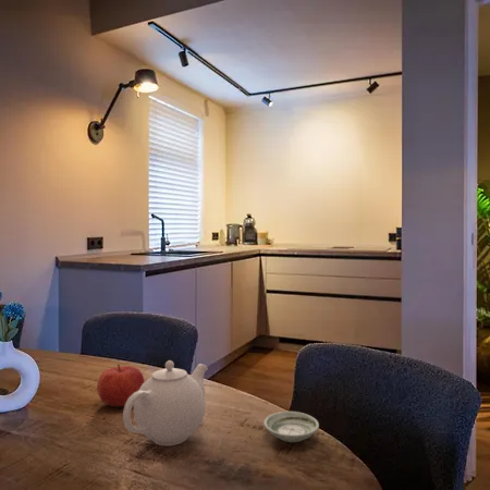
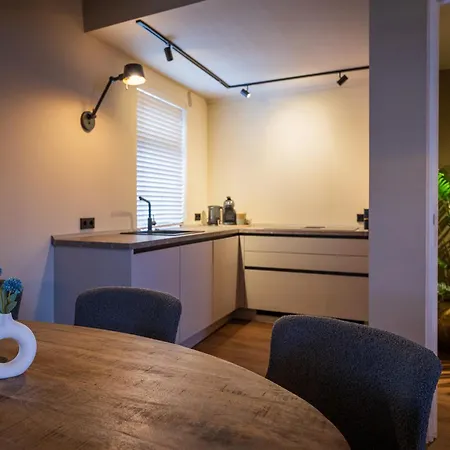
- fruit [96,363,146,407]
- saucer [262,411,320,443]
- teapot [122,359,209,446]
